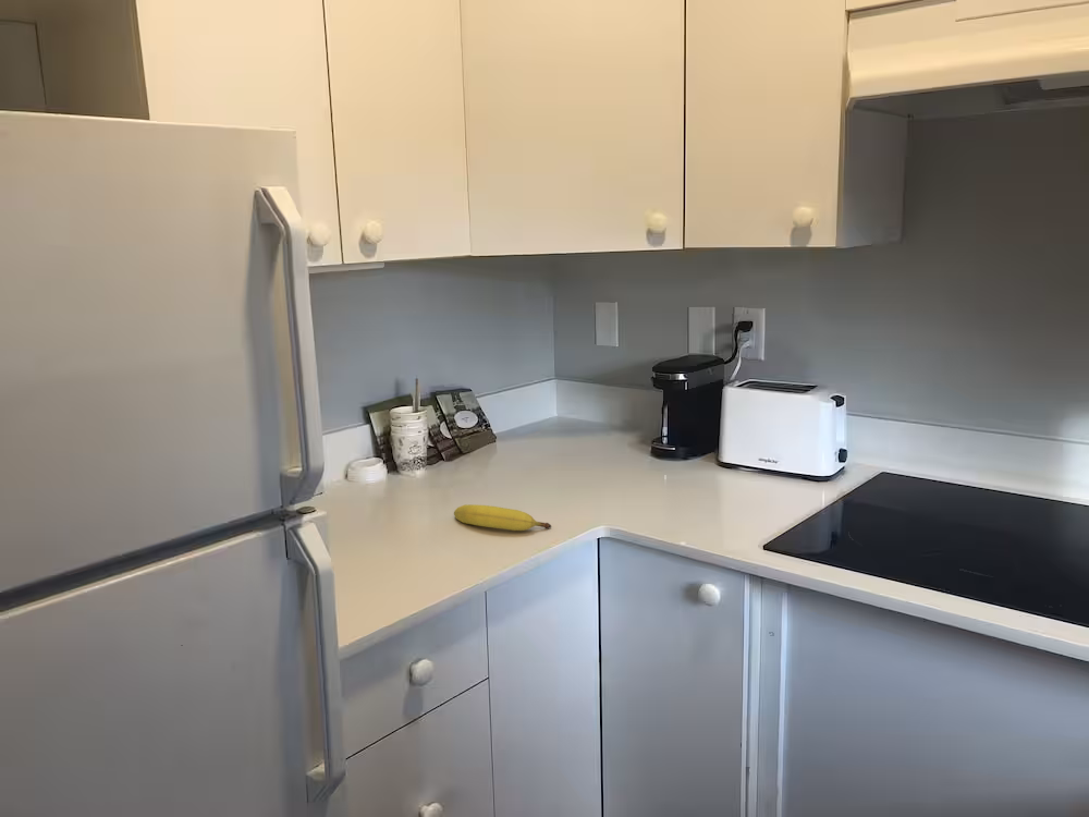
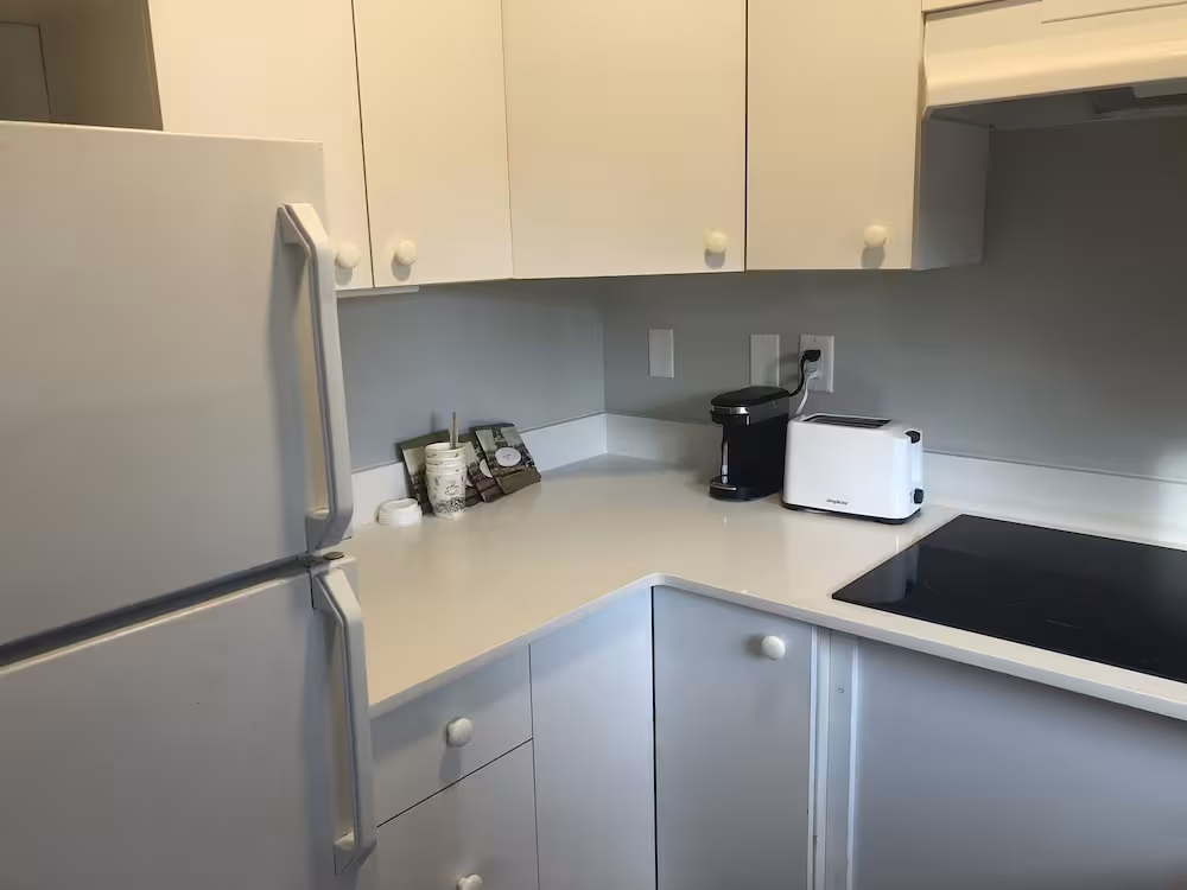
- fruit [453,503,552,532]
